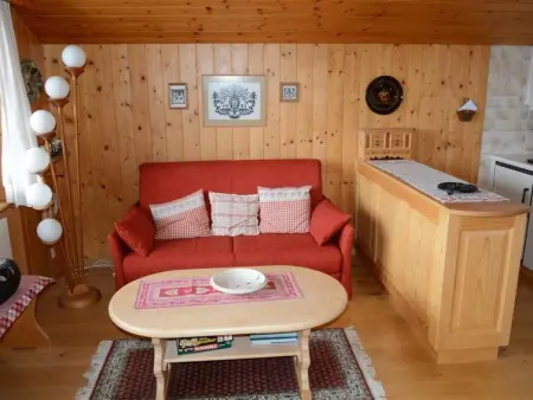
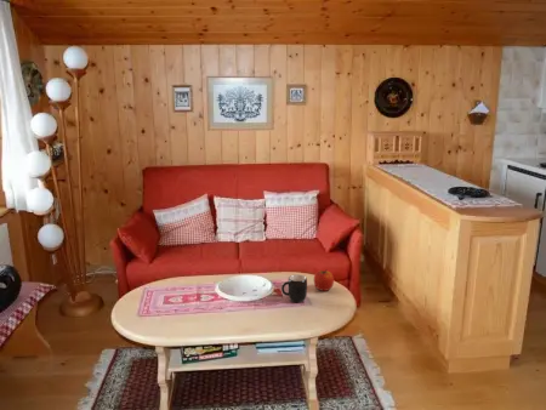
+ mug [280,274,308,303]
+ apple [313,269,335,292]
